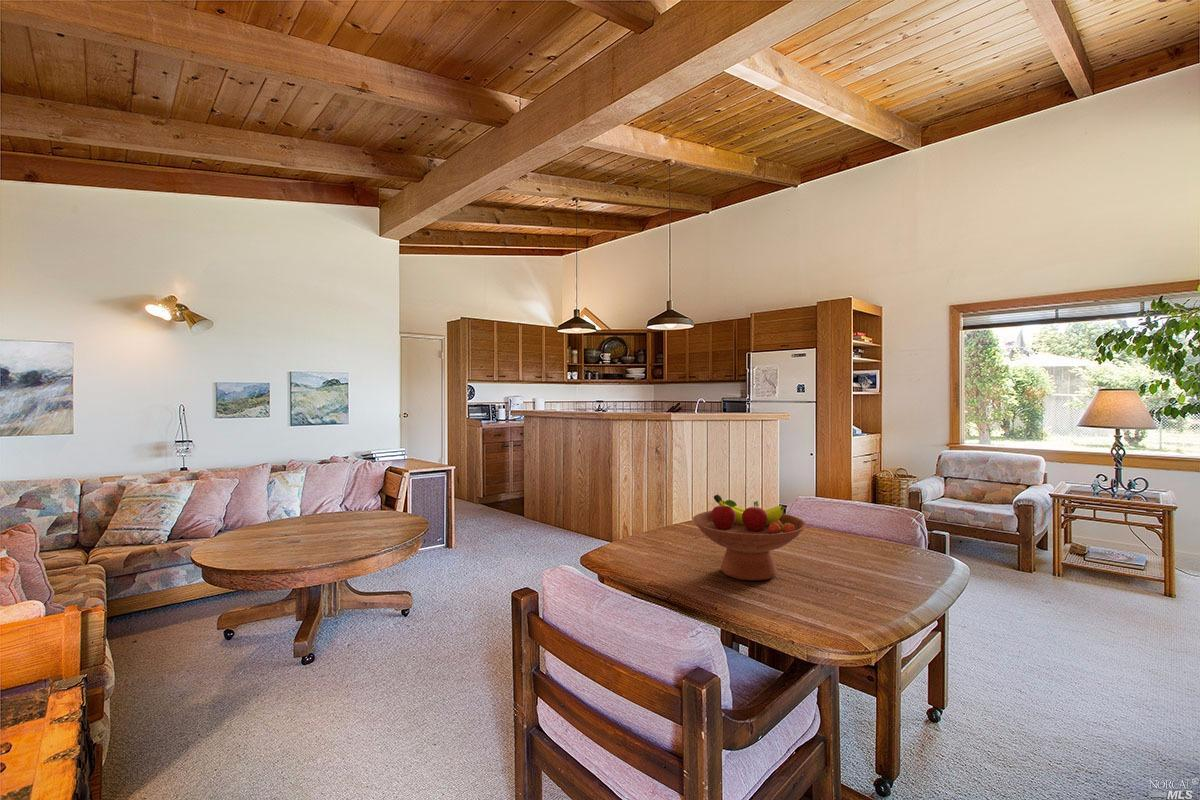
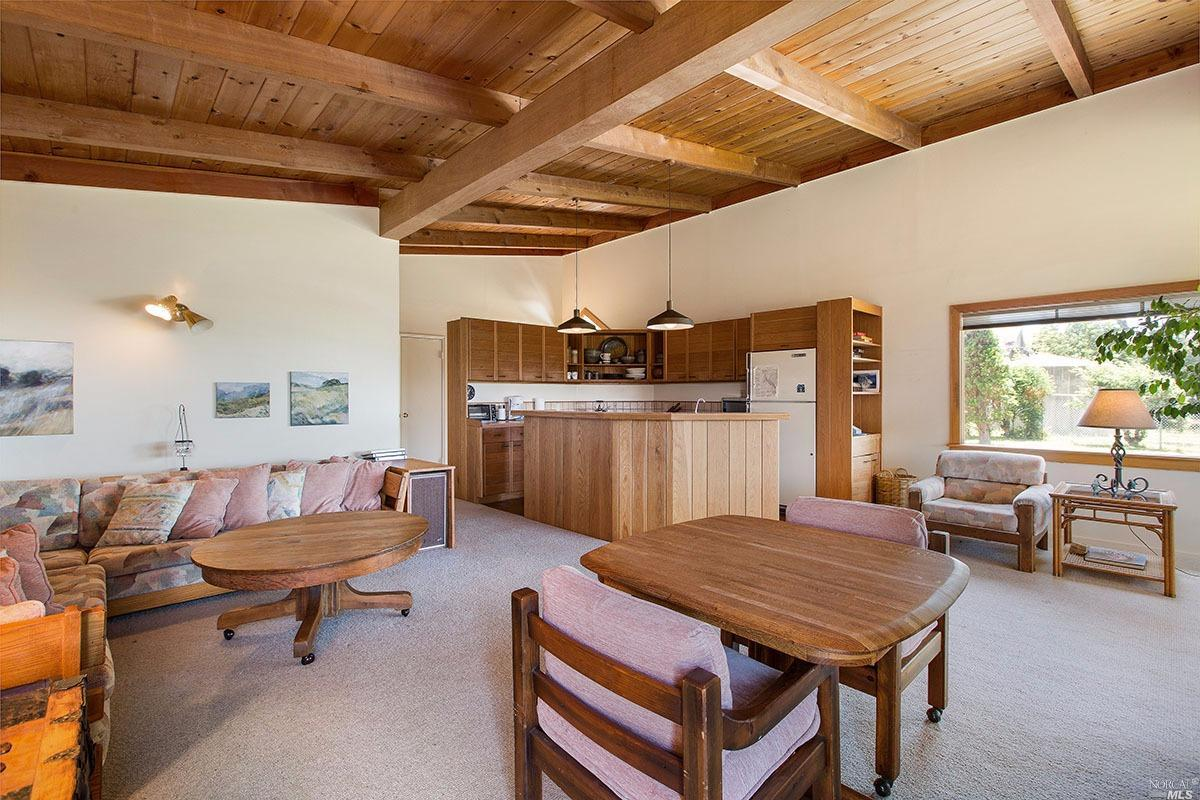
- fruit bowl [692,494,807,581]
